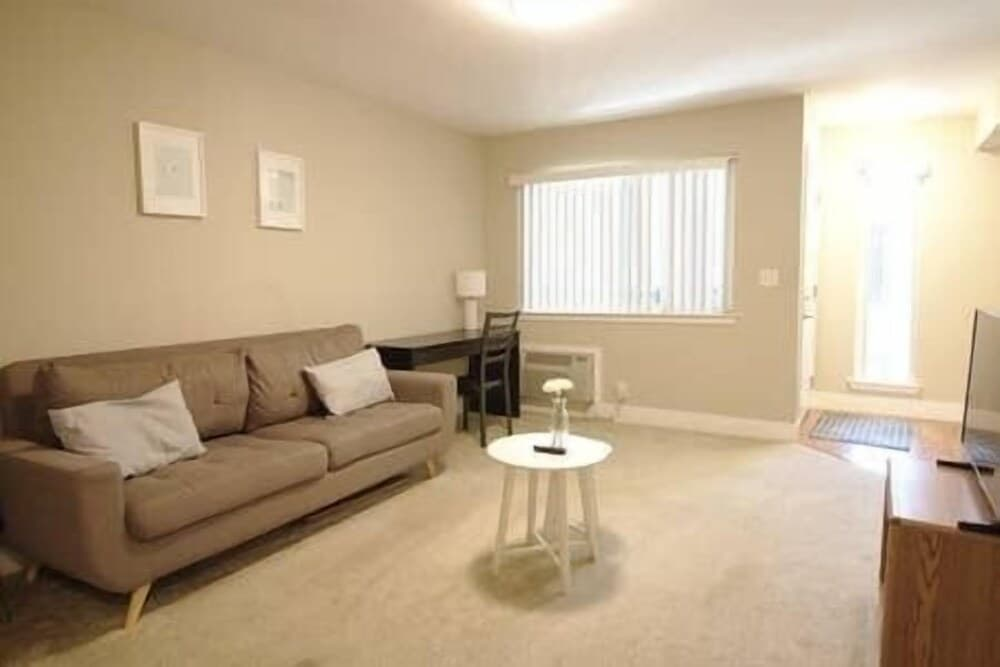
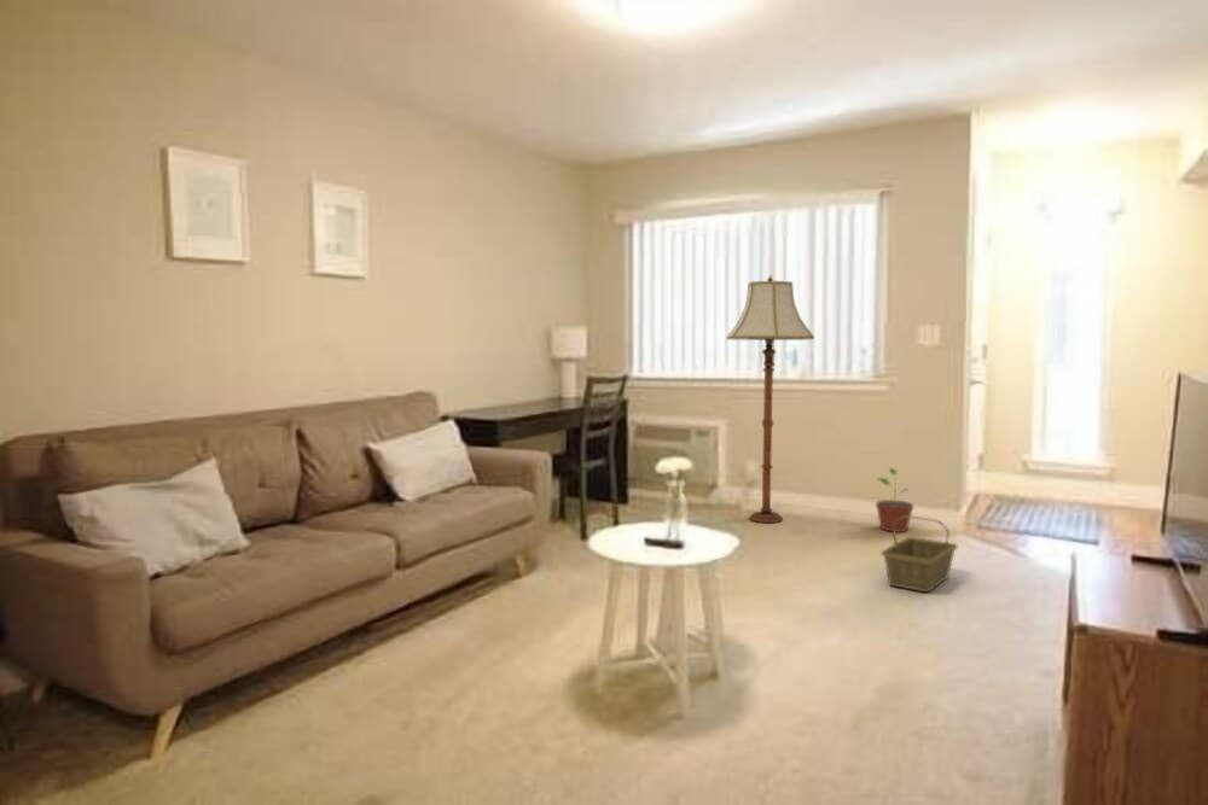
+ floor lamp [726,274,815,524]
+ basket [879,515,959,594]
+ potted plant [875,467,914,533]
